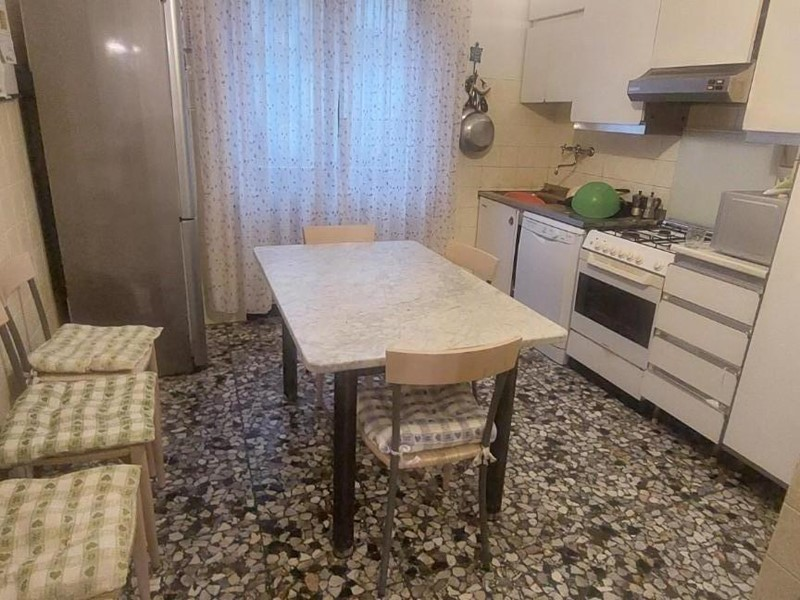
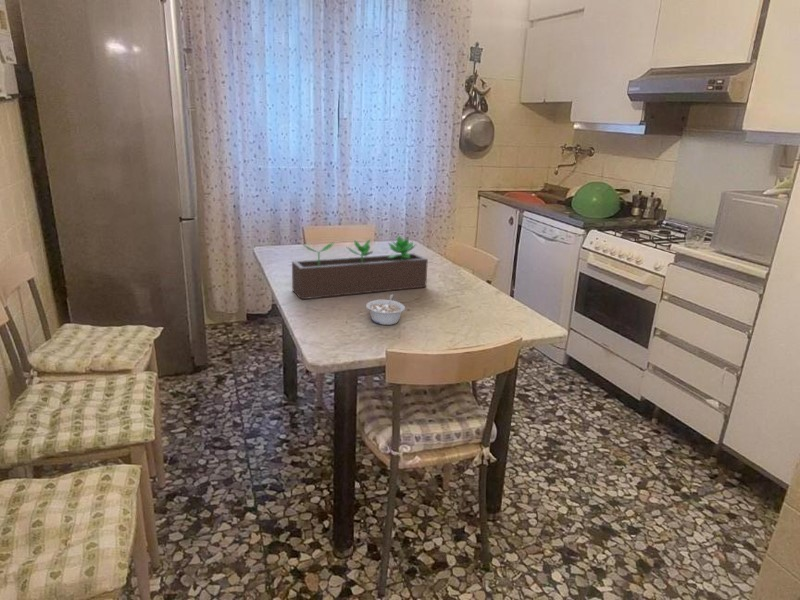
+ legume [365,294,406,326]
+ succulent planter [291,235,429,300]
